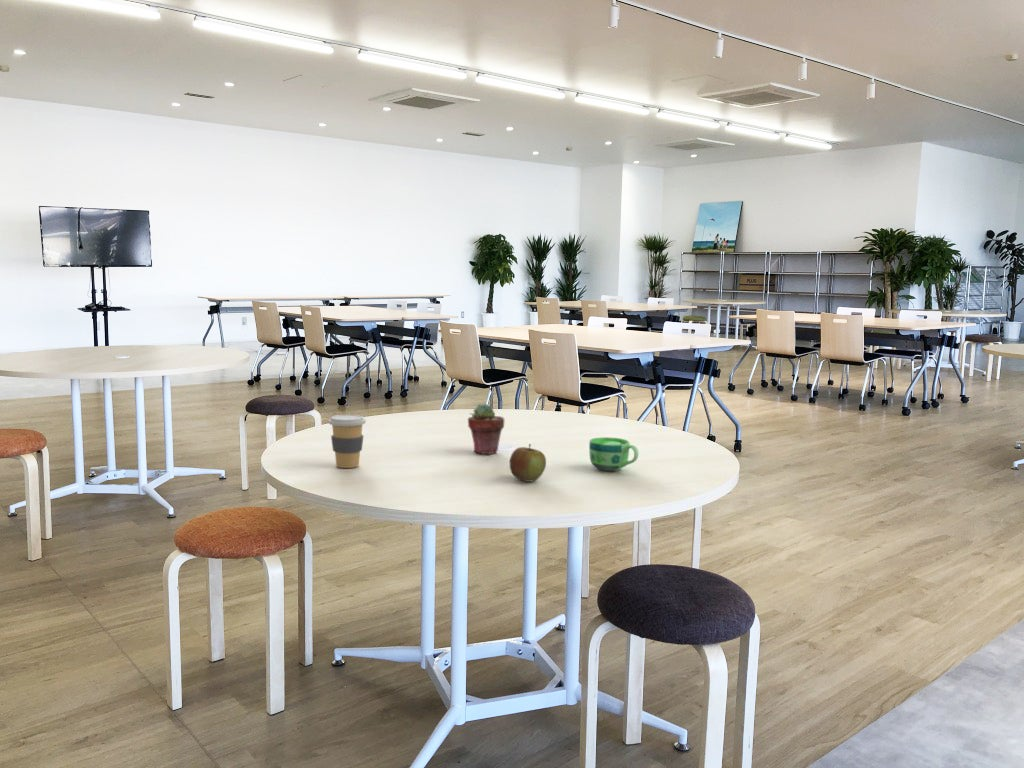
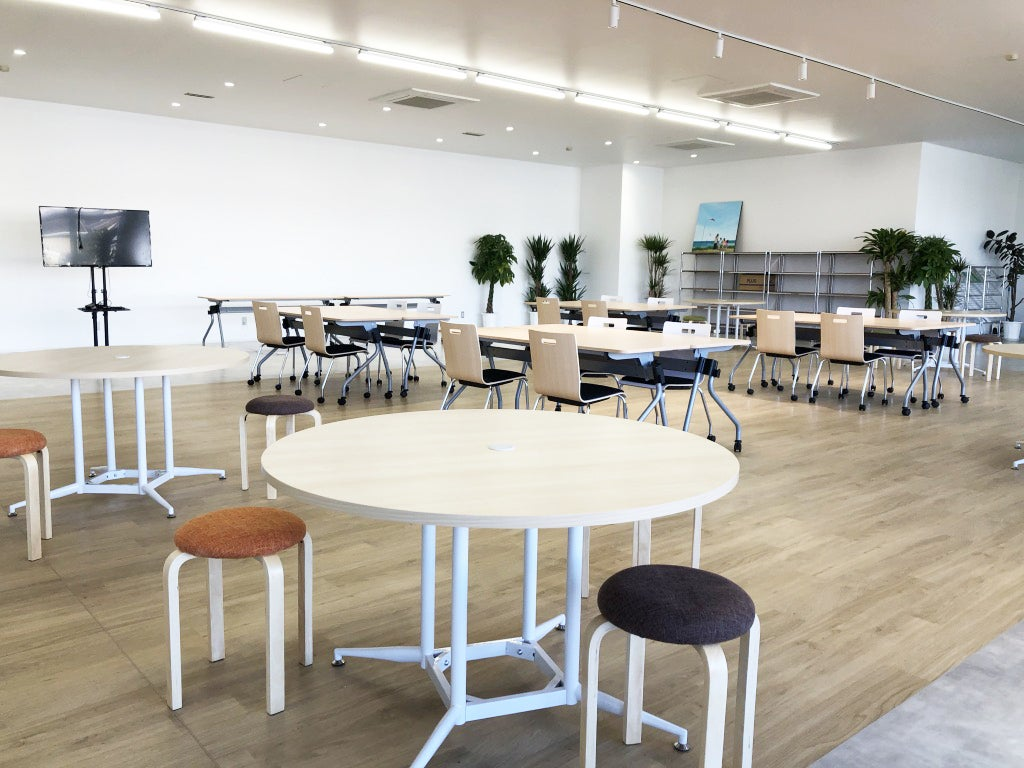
- apple [509,443,547,483]
- coffee cup [327,414,367,469]
- potted succulent [467,403,505,455]
- cup [588,436,640,472]
